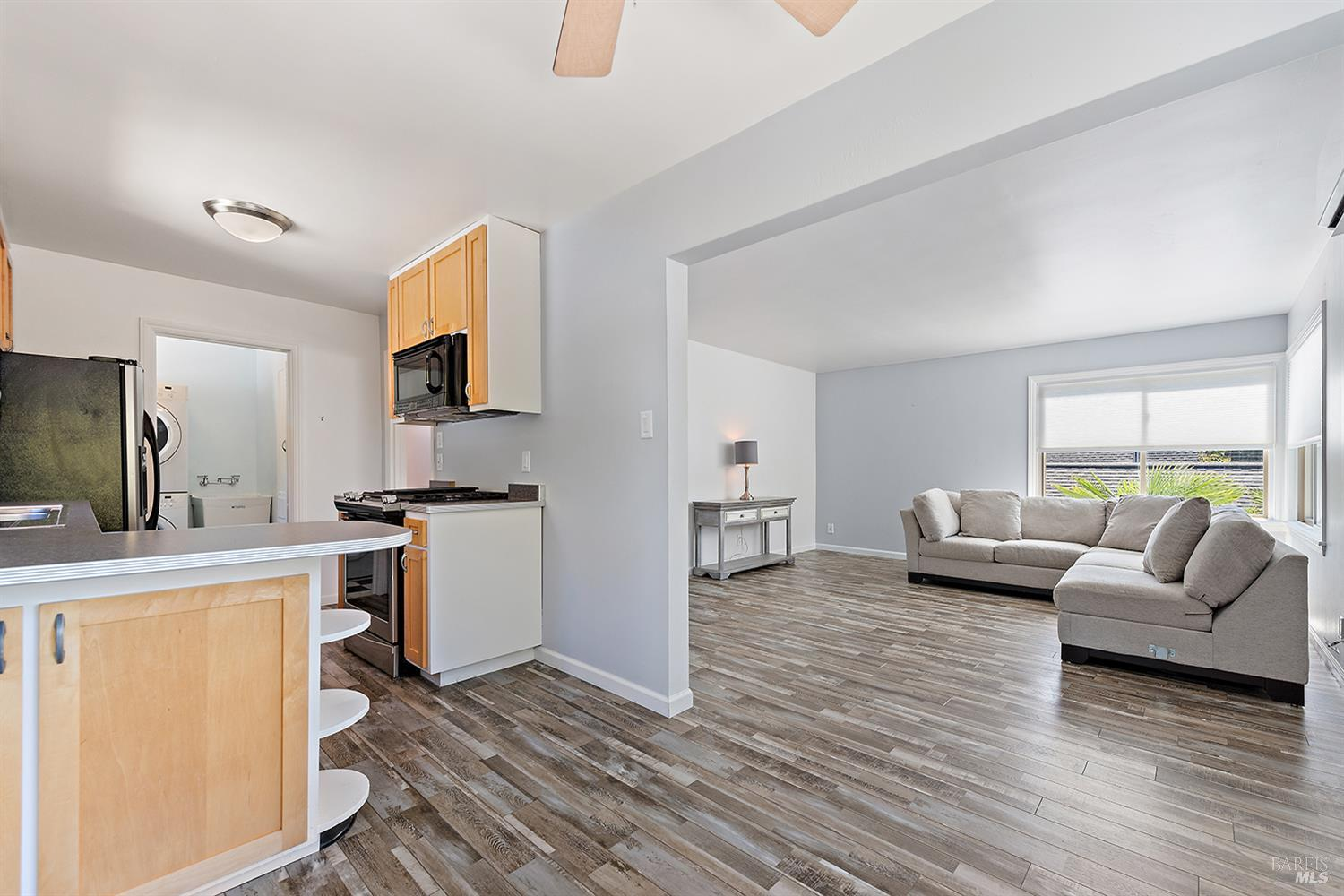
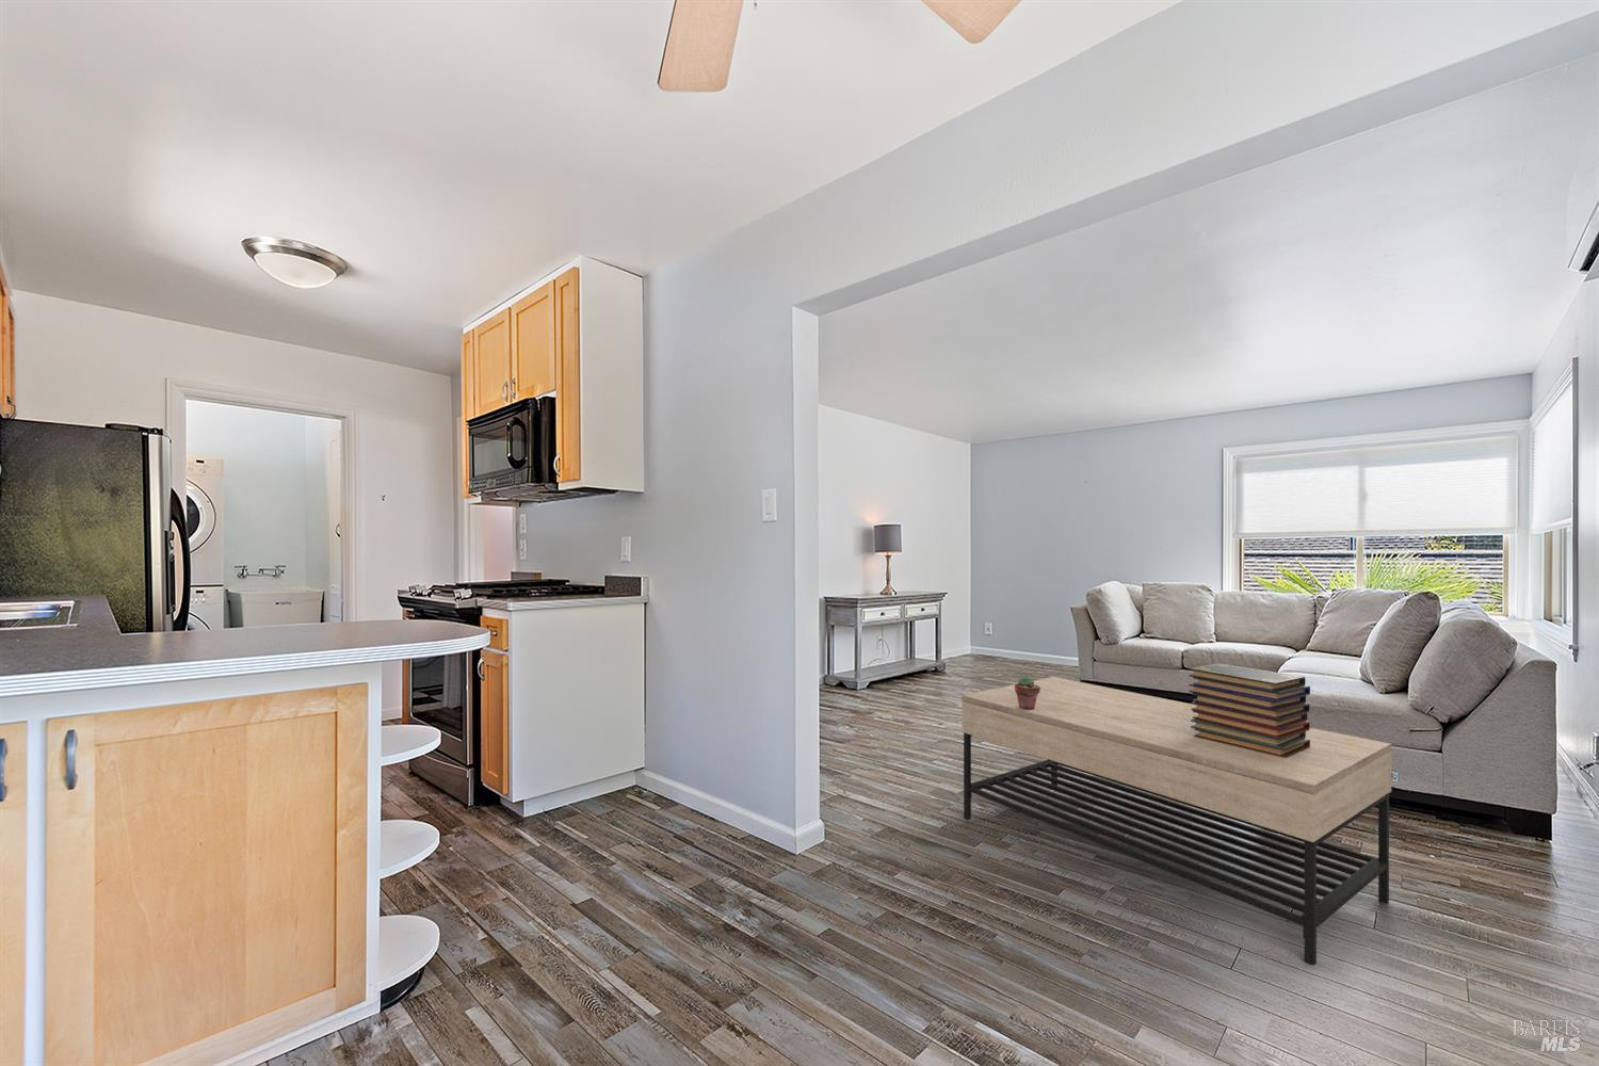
+ potted succulent [1015,675,1040,710]
+ coffee table [960,676,1392,967]
+ book stack [1187,661,1311,758]
